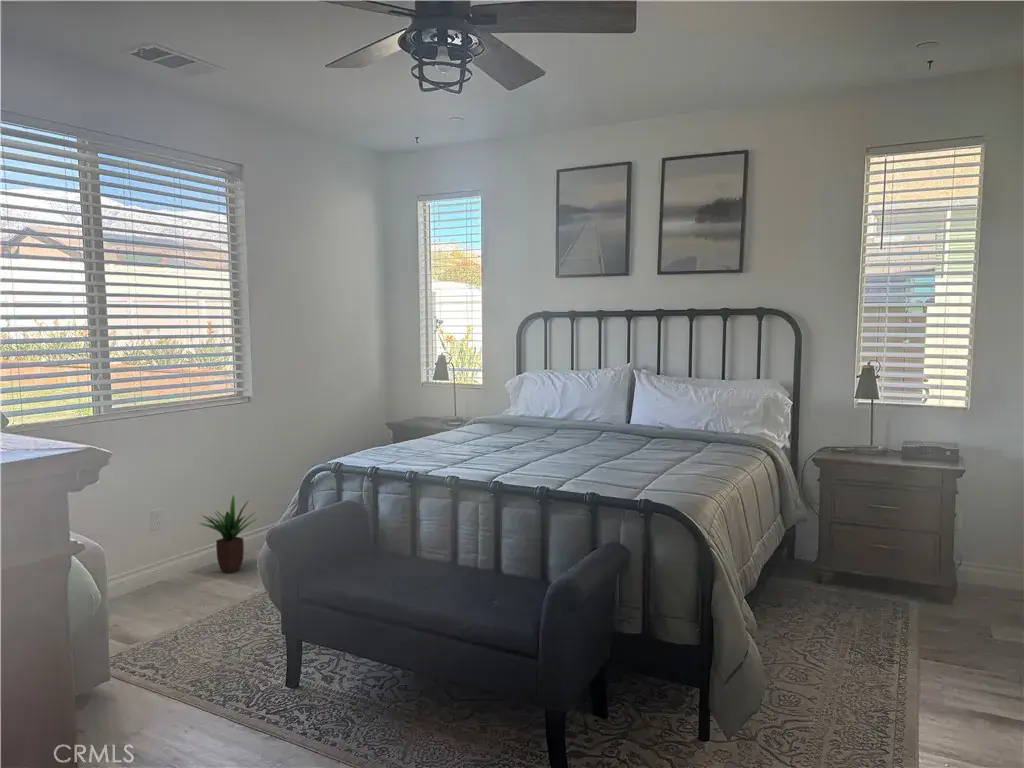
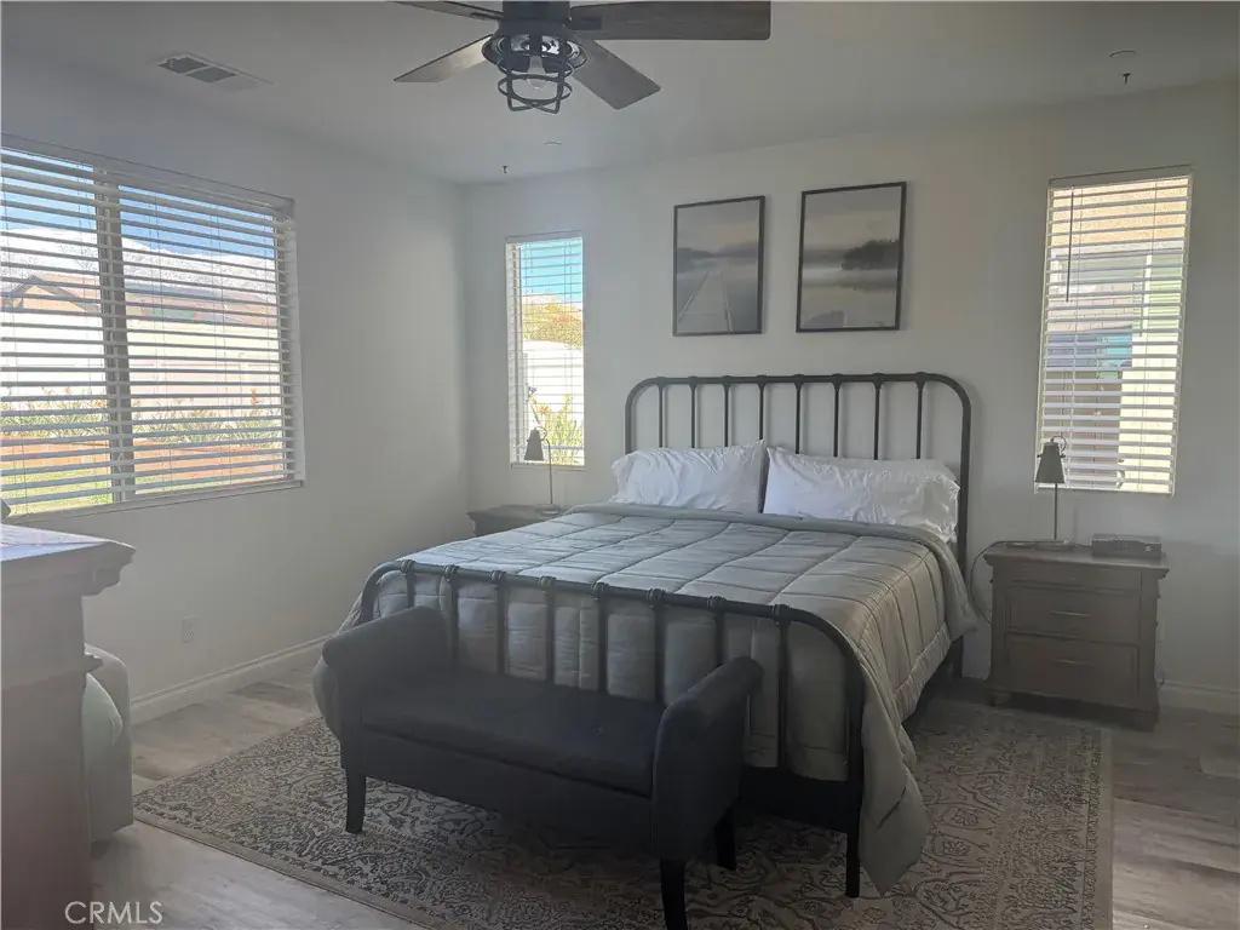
- potted plant [198,493,258,574]
